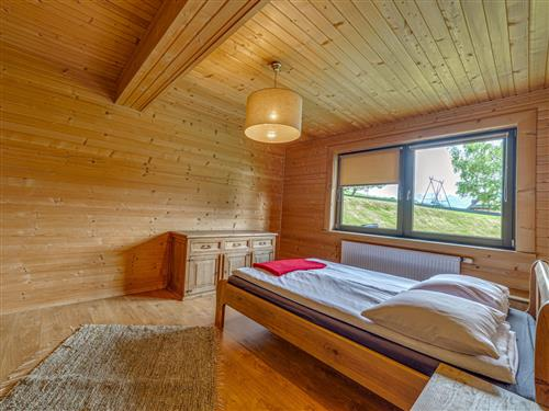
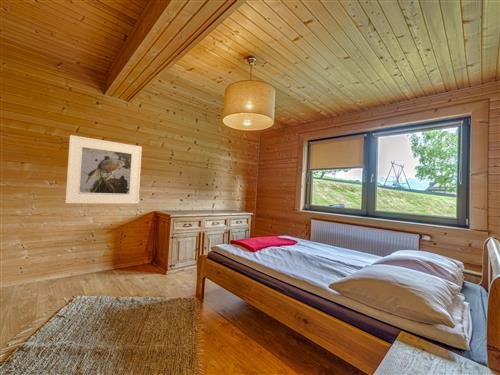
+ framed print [65,134,143,205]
